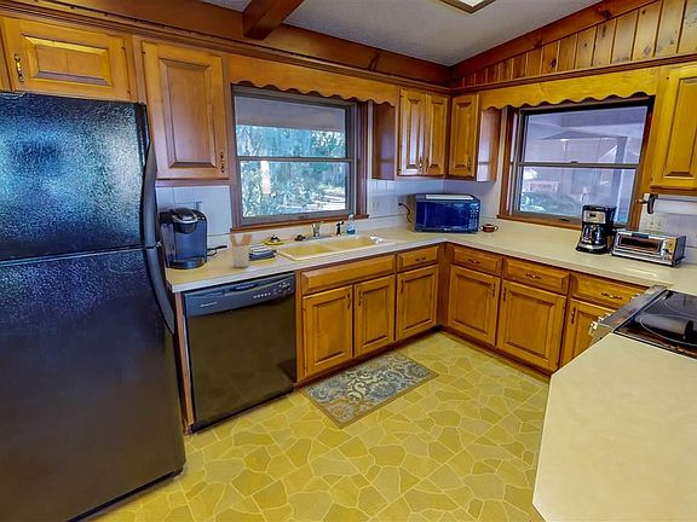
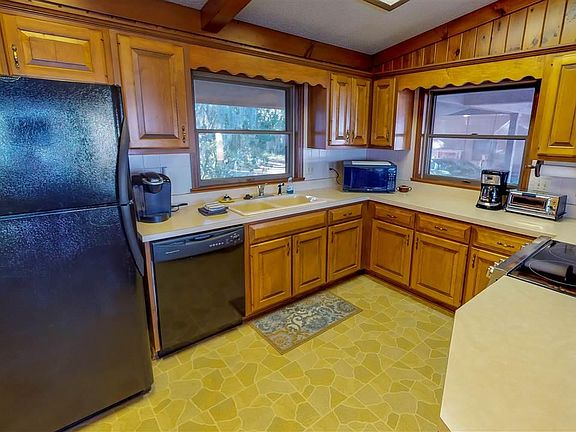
- utensil holder [229,233,254,268]
